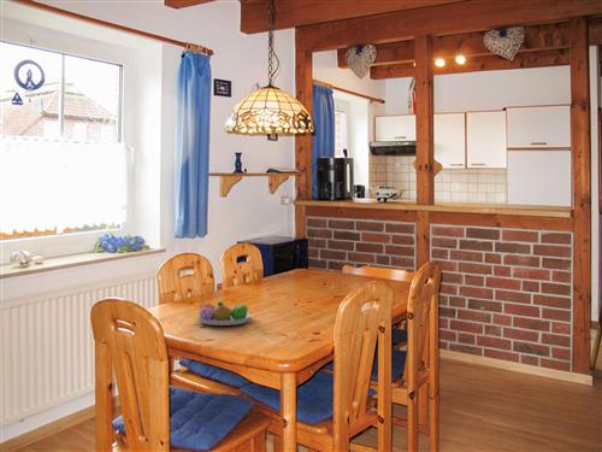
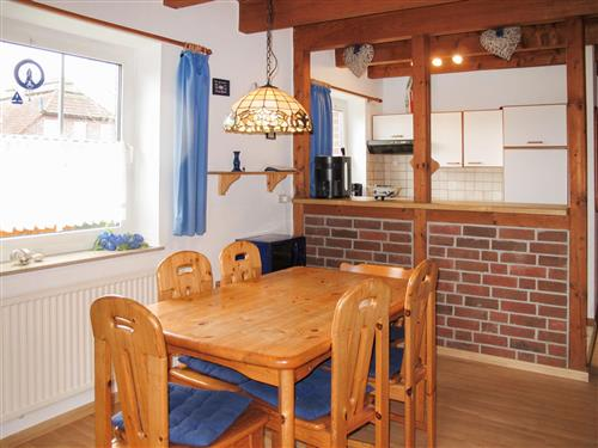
- fruit bowl [195,301,254,327]
